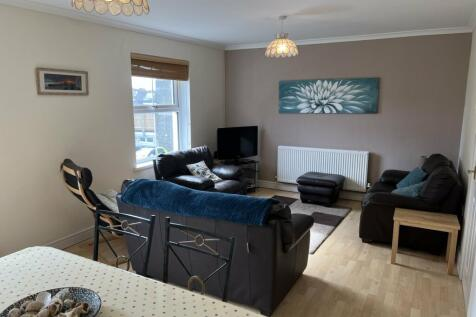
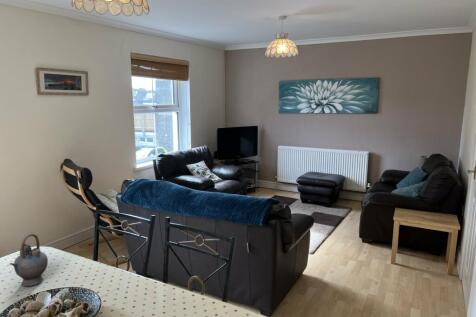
+ teapot [8,233,49,287]
